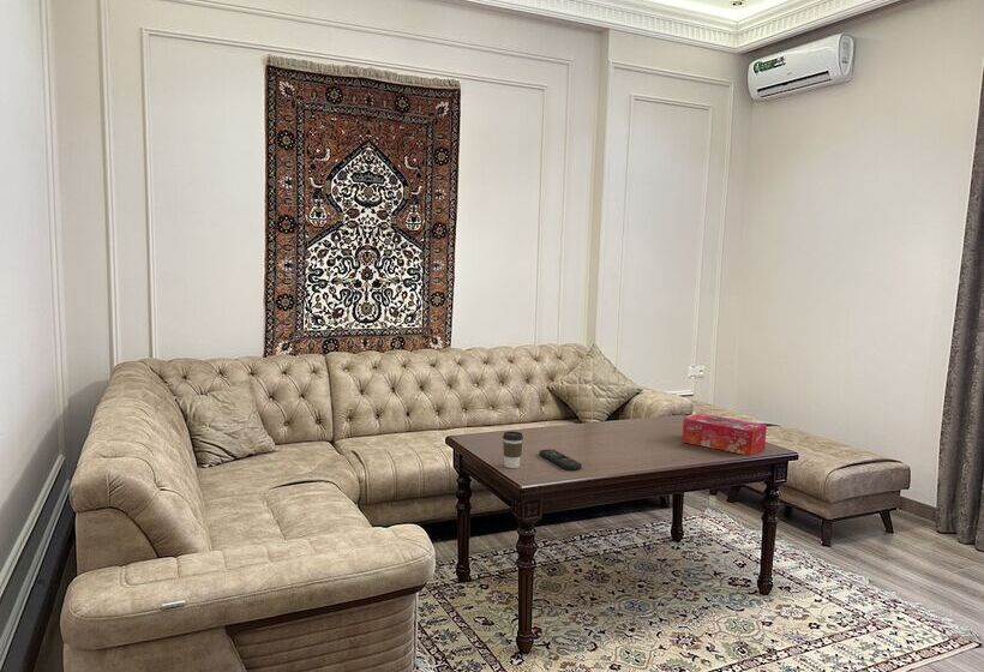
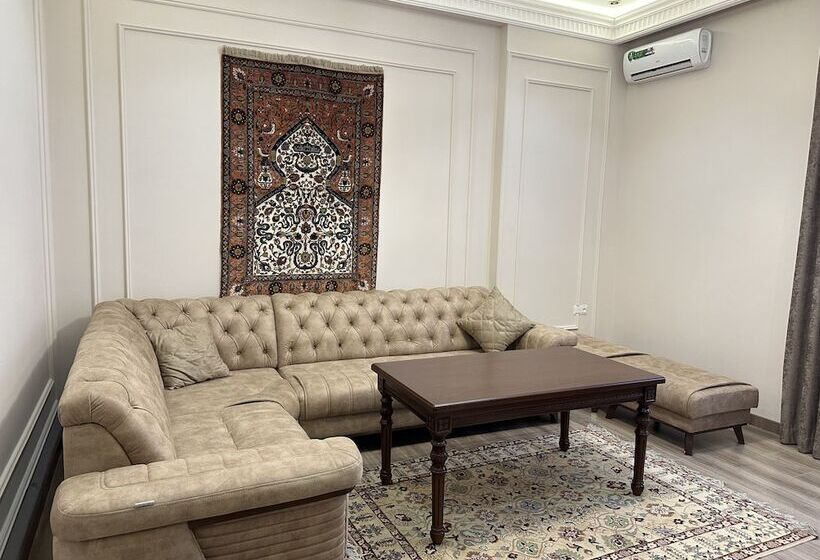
- remote control [539,448,583,472]
- coffee cup [502,431,524,469]
- tissue box [682,412,768,457]
